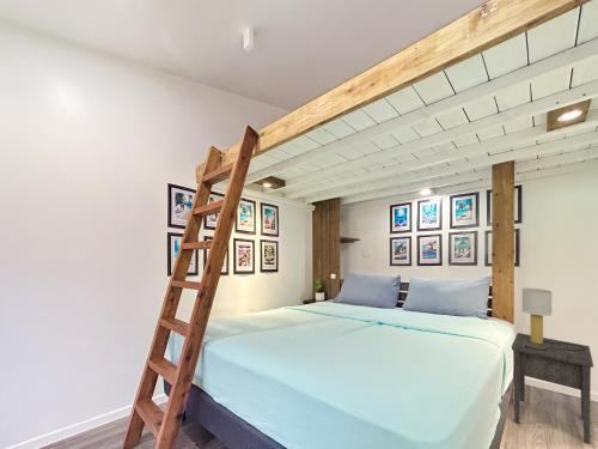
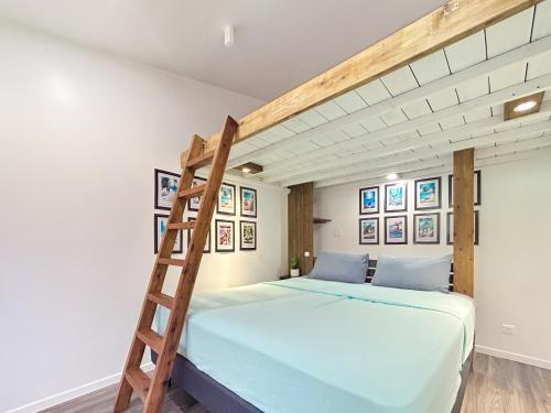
- nightstand [511,332,594,445]
- table lamp [520,287,585,351]
